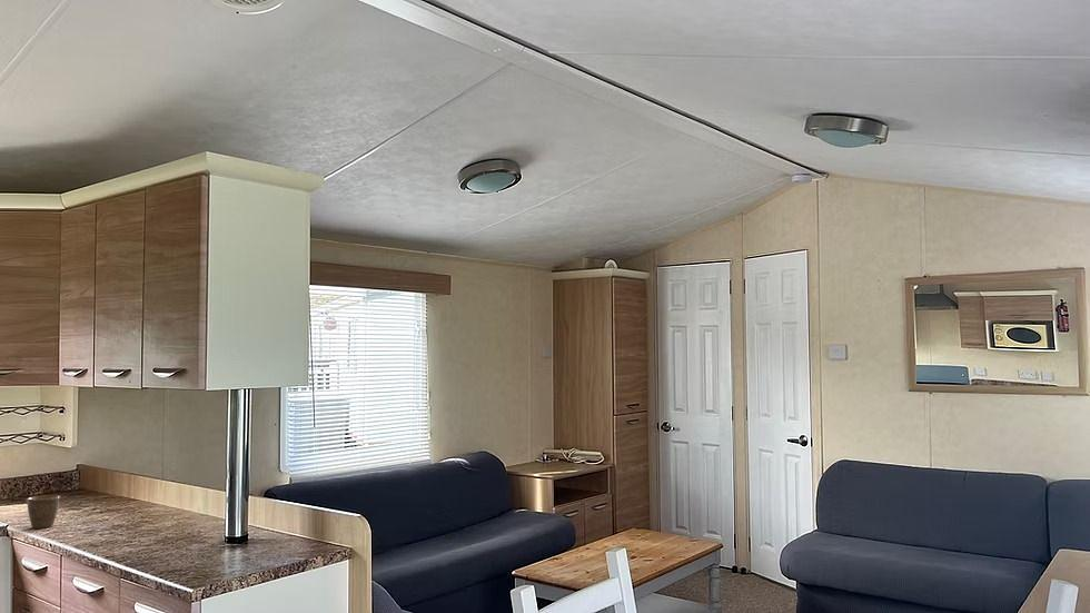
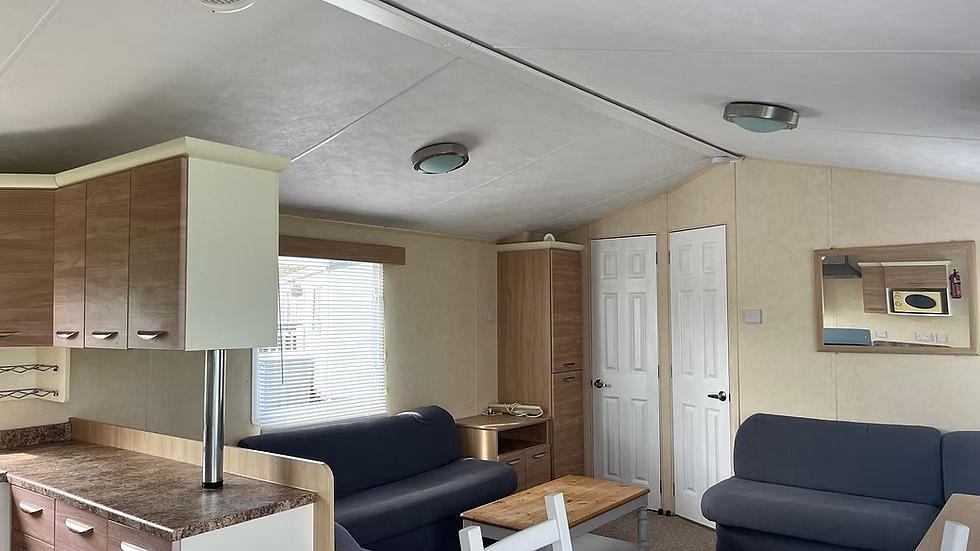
- mug [24,494,61,530]
